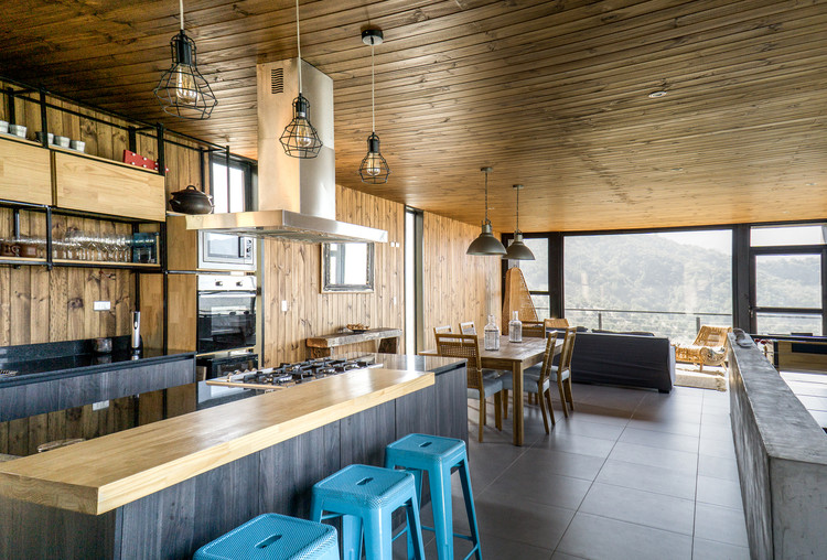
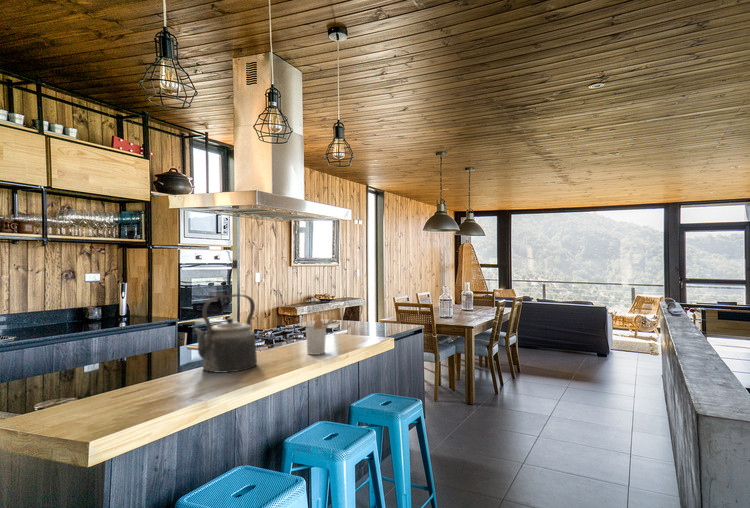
+ utensil holder [305,313,337,356]
+ kettle [192,293,258,374]
